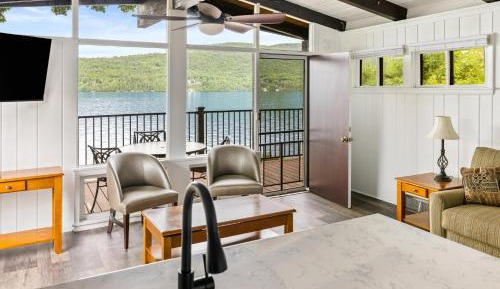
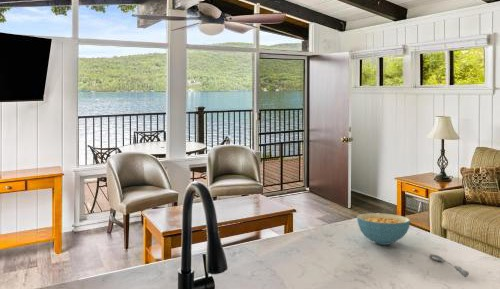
+ cereal bowl [356,212,411,246]
+ soupspoon [428,254,470,278]
